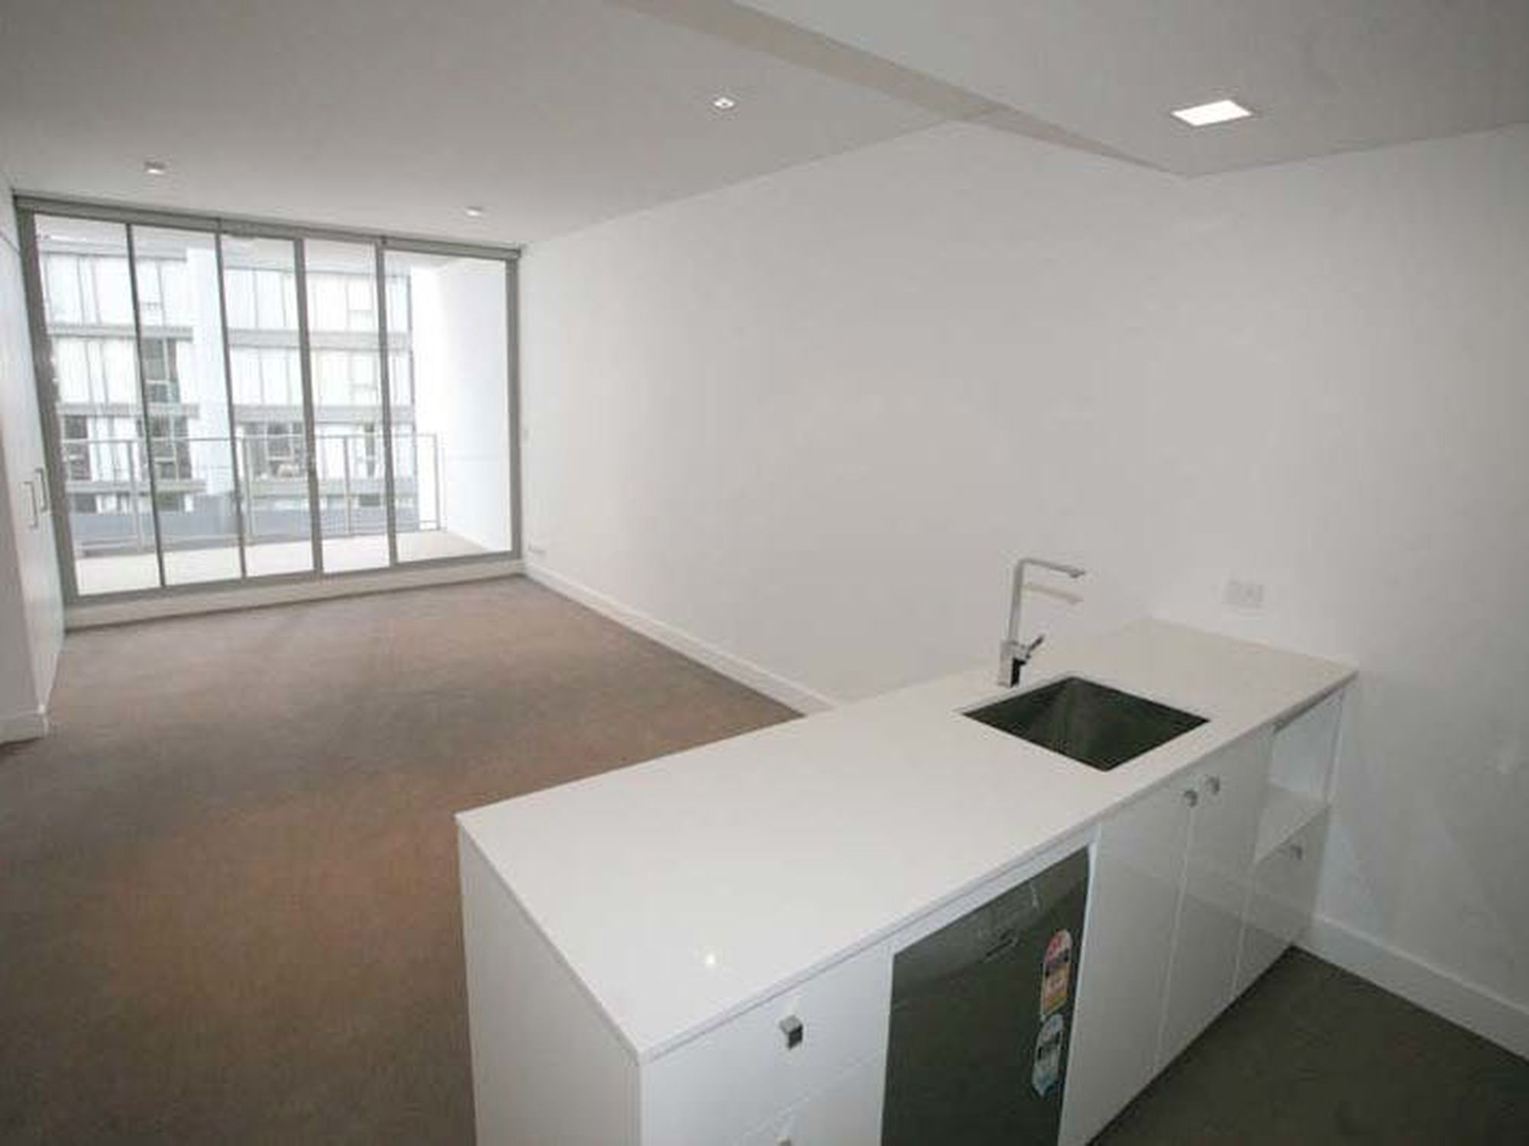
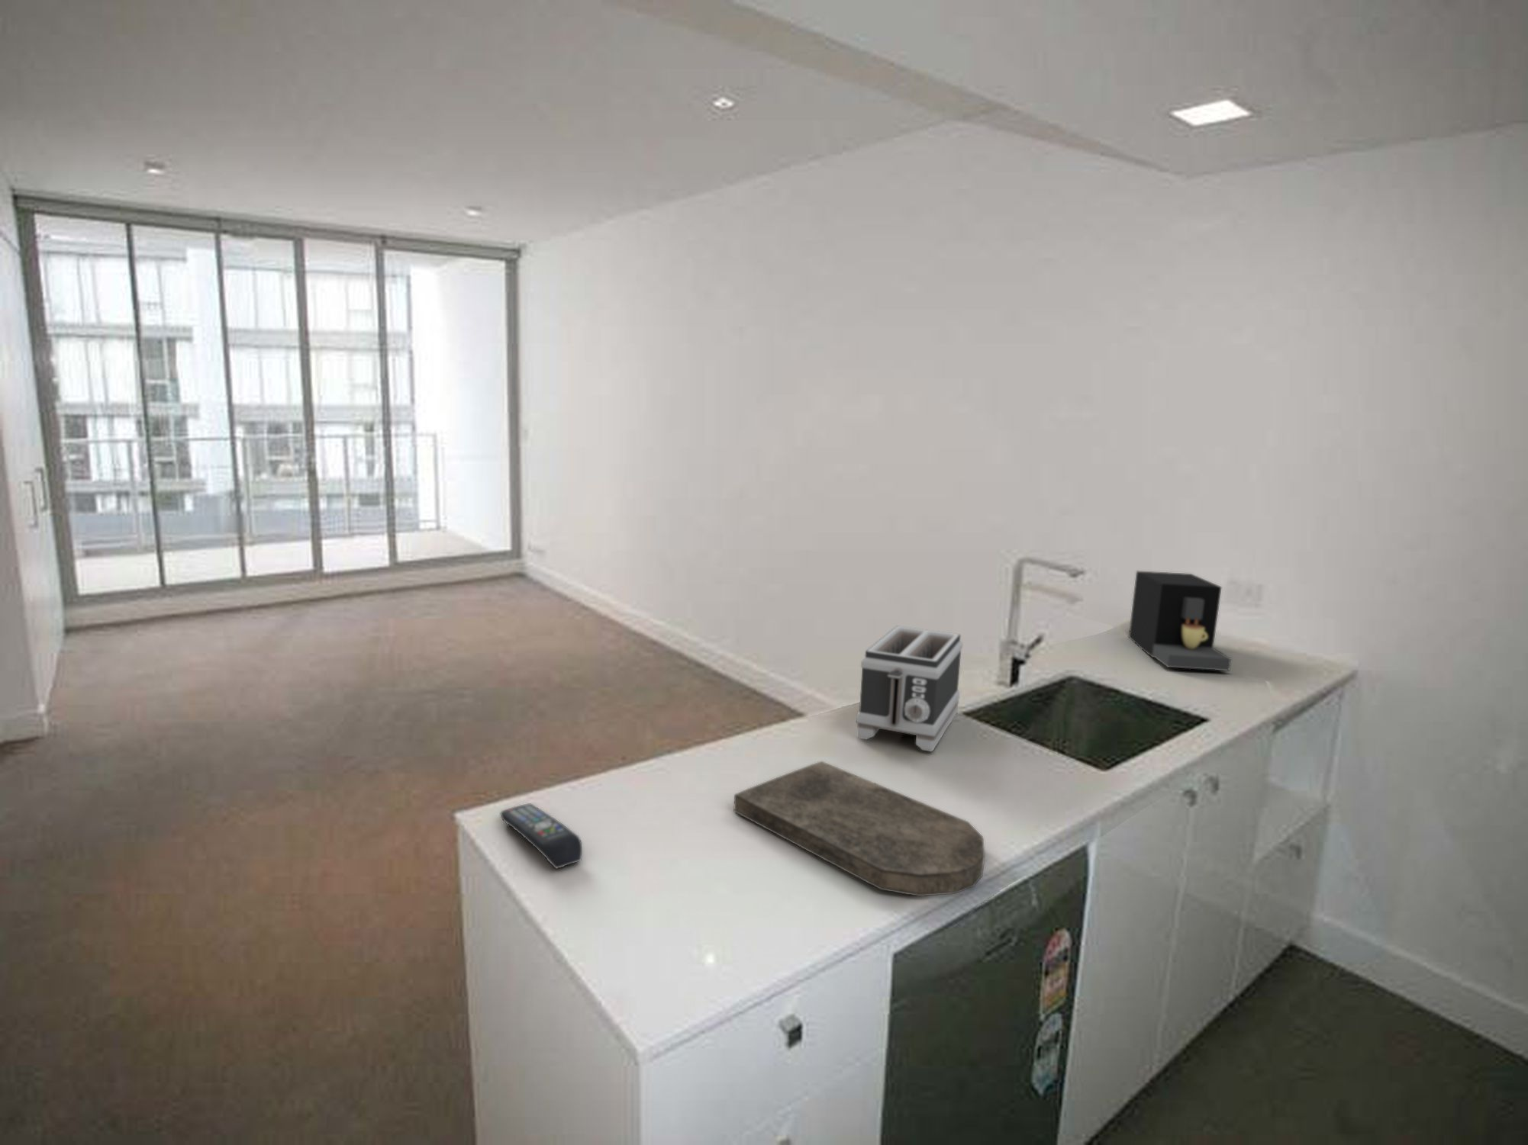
+ remote control [501,802,584,870]
+ toaster [855,625,964,752]
+ coffee maker [1129,570,1232,672]
+ cutting board [734,760,985,897]
